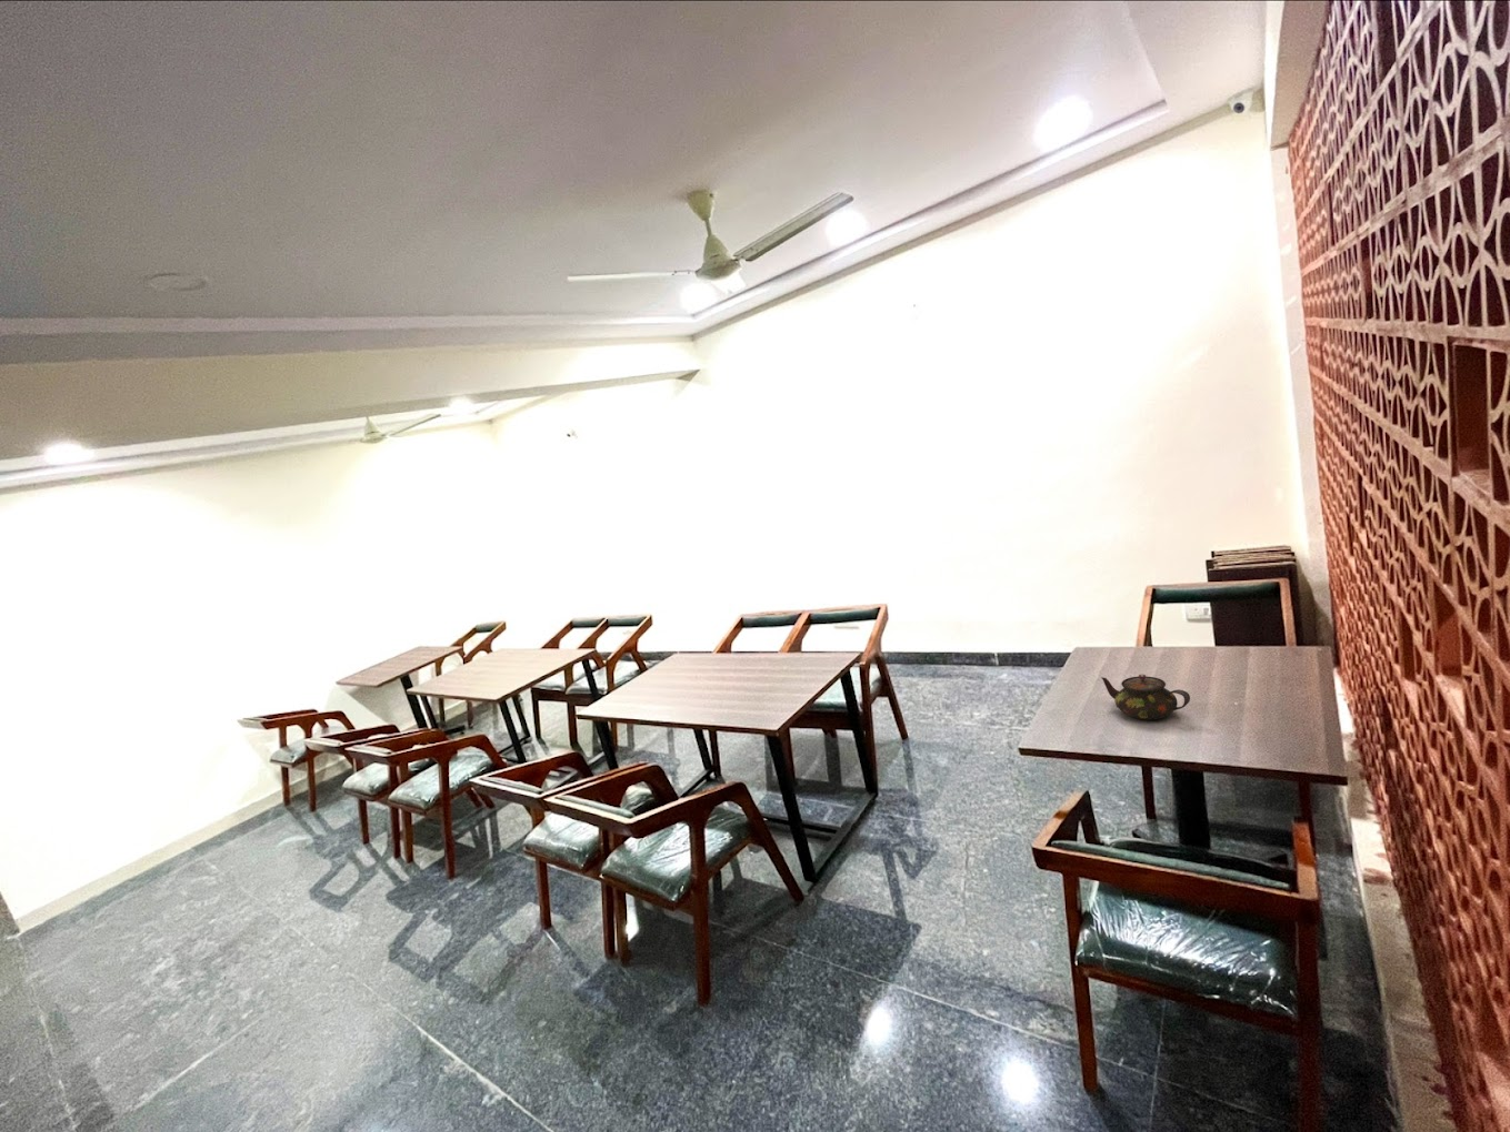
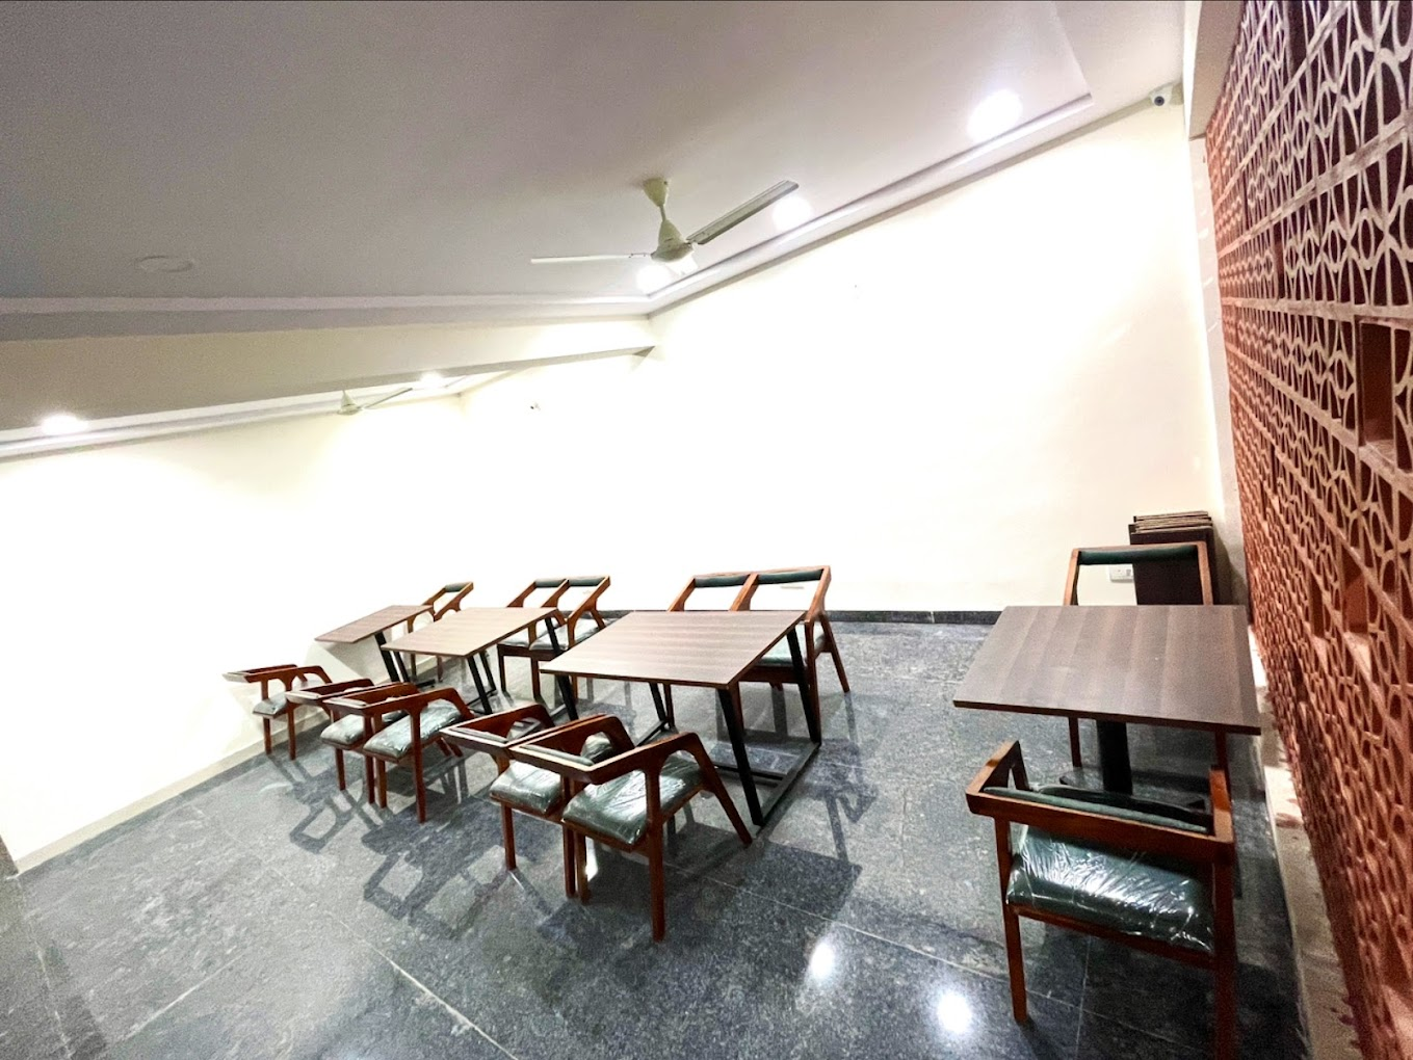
- teapot [1099,674,1191,722]
